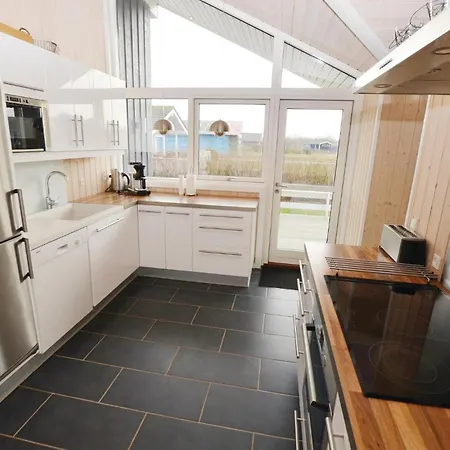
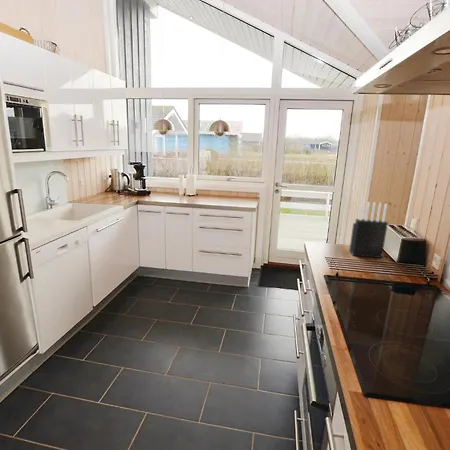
+ knife block [348,201,389,259]
